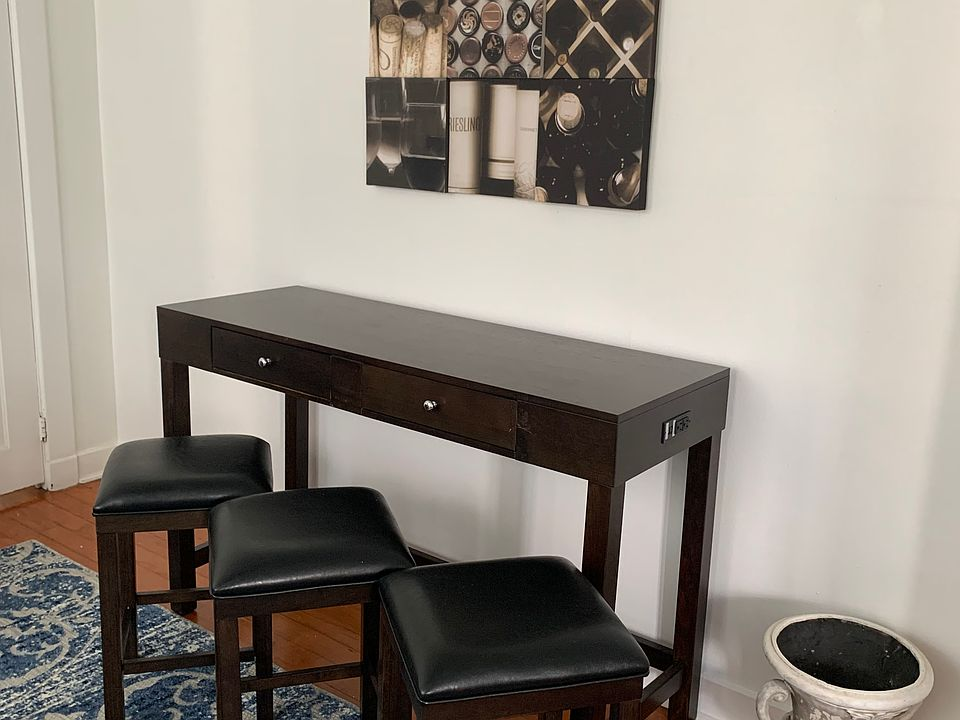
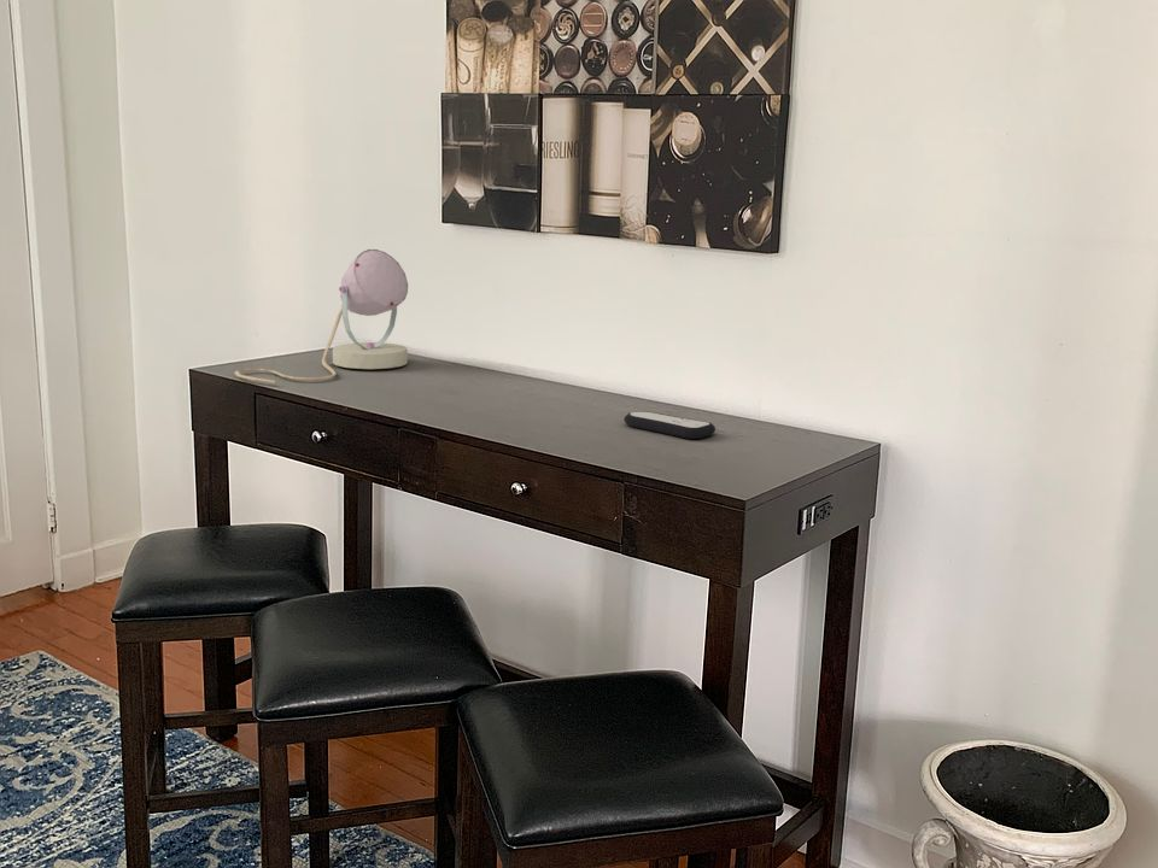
+ table lamp [234,248,409,385]
+ remote control [622,410,717,440]
